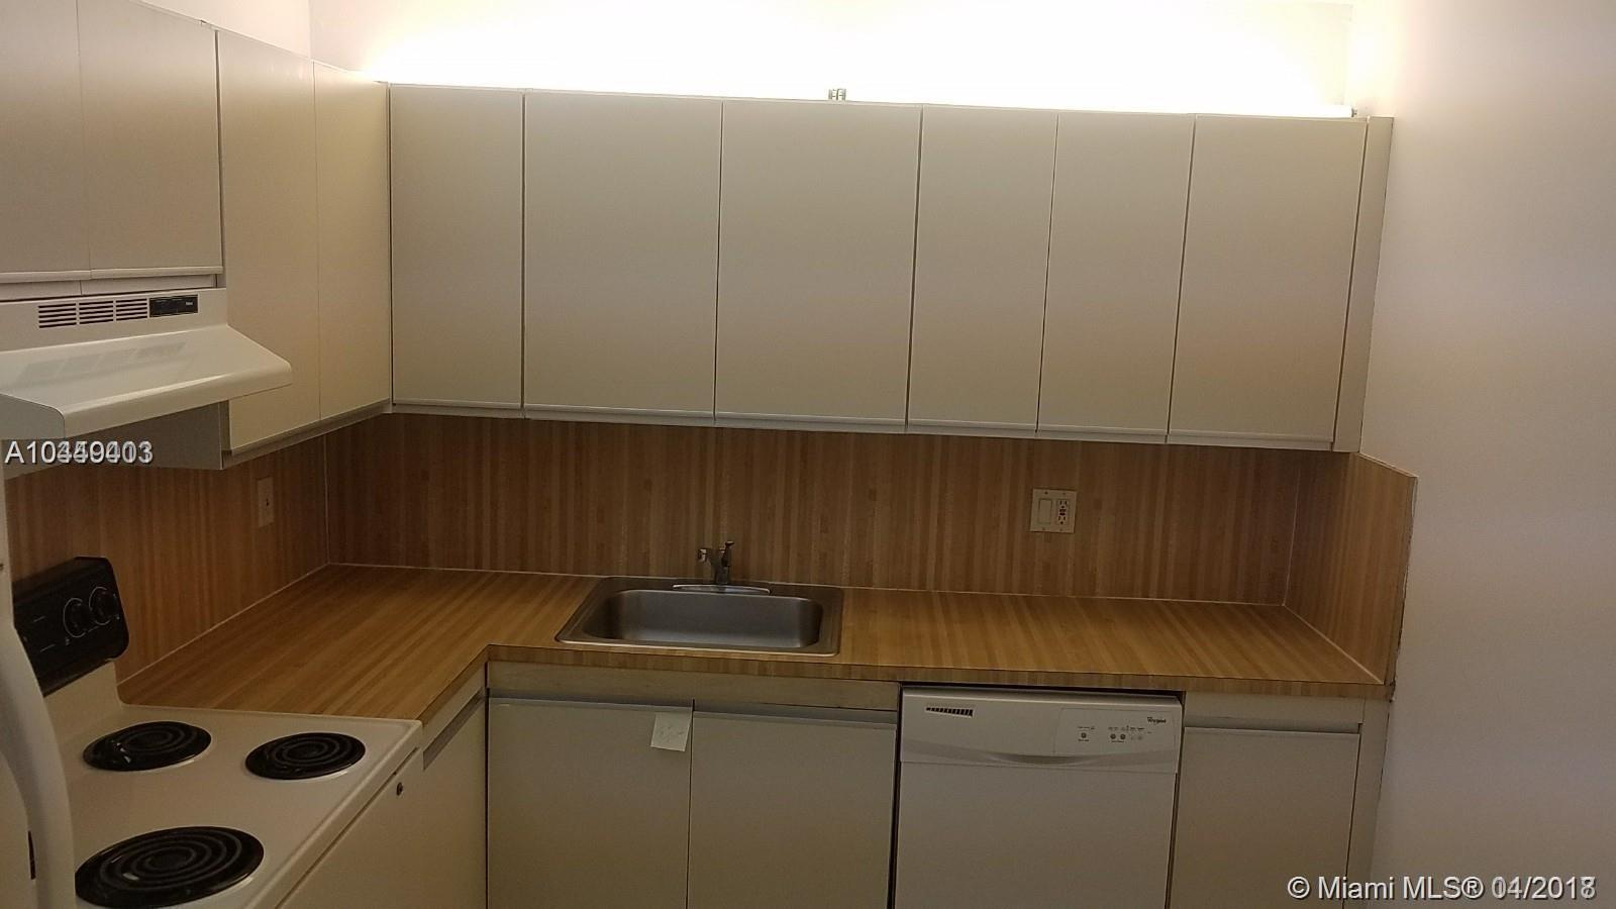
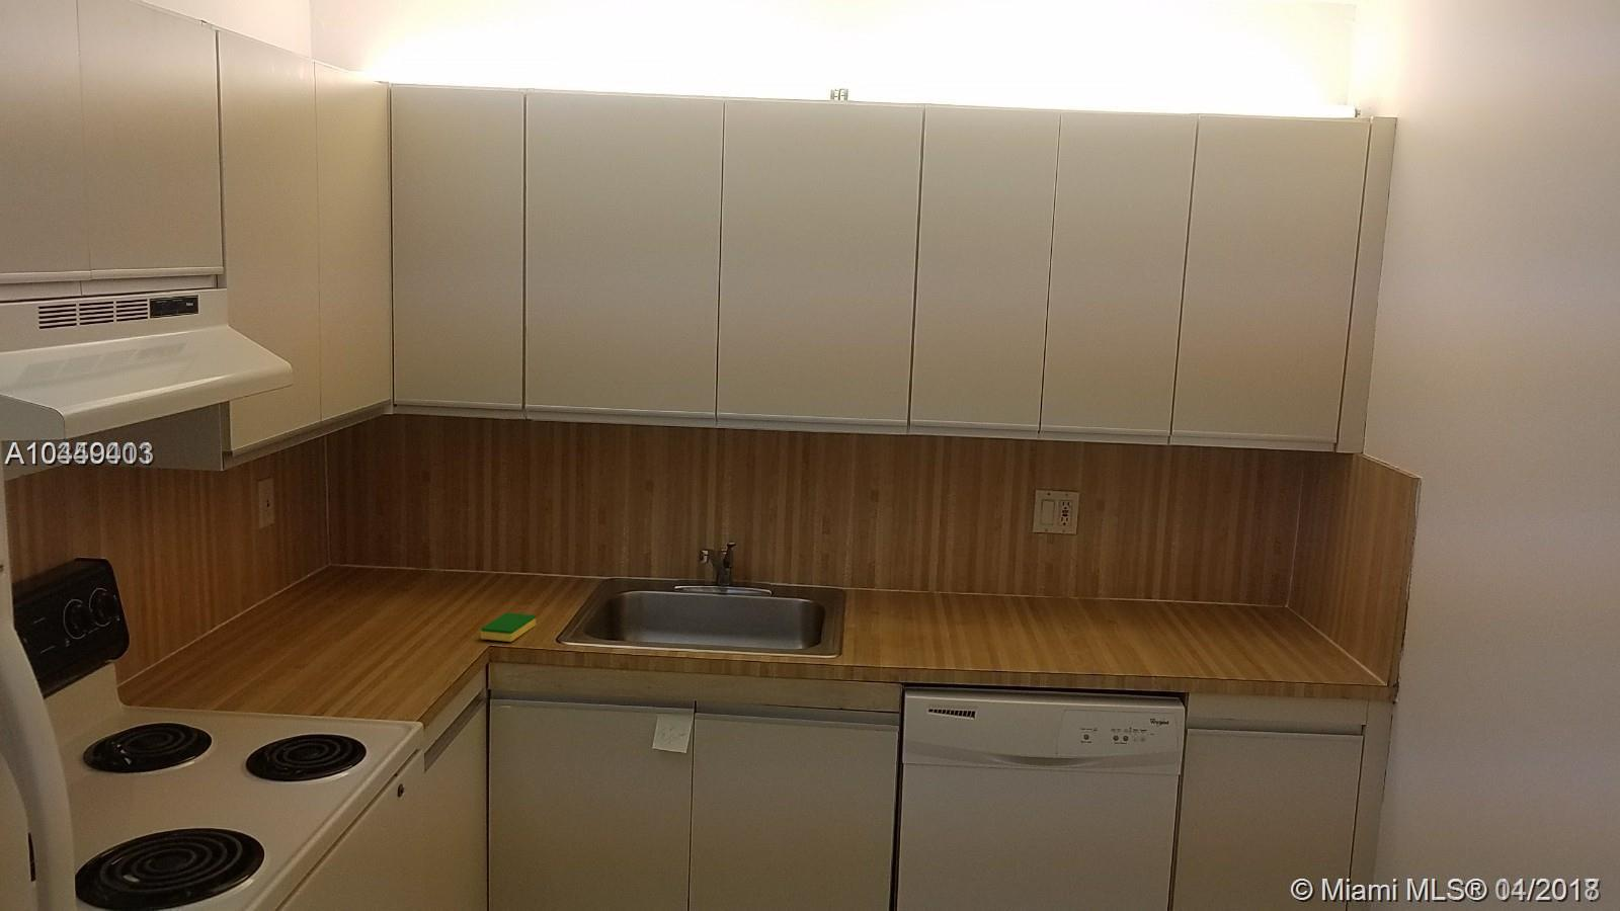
+ dish sponge [480,612,536,643]
